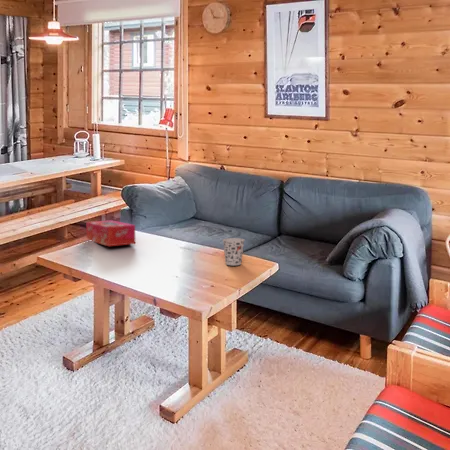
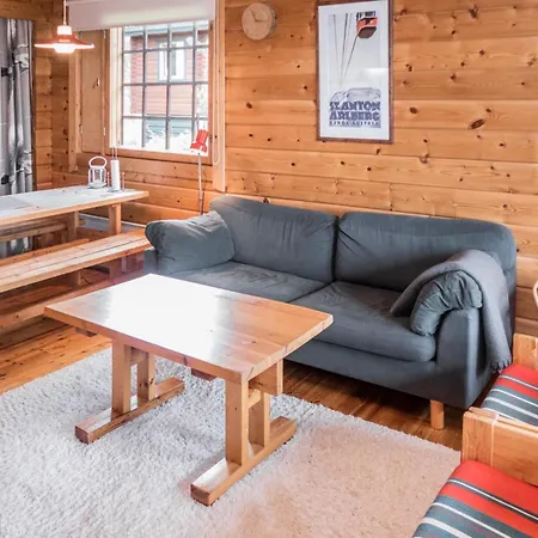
- tissue box [85,219,136,247]
- cup [222,237,245,266]
